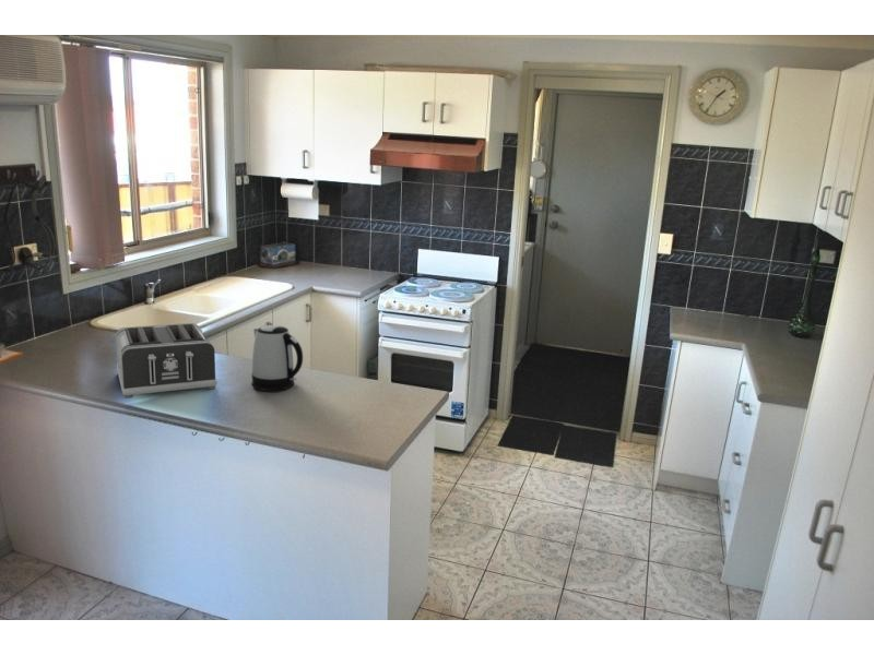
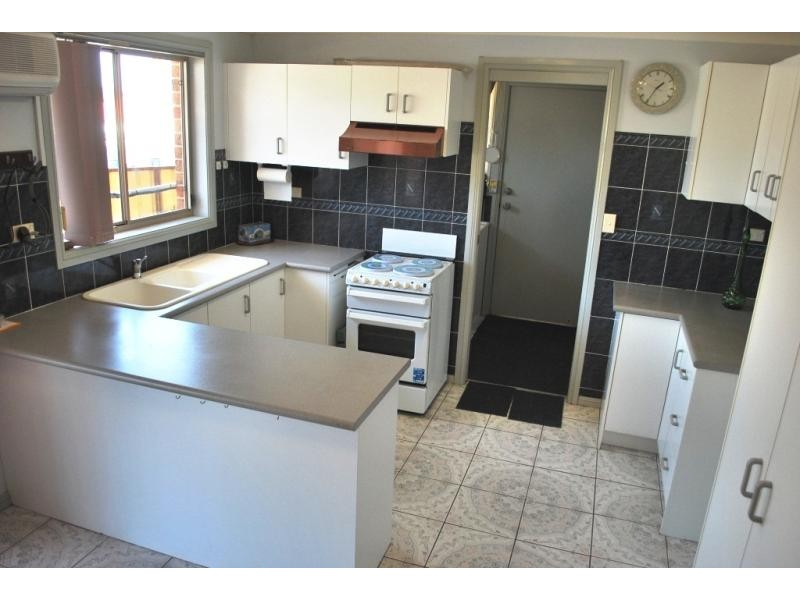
- kettle [250,324,304,392]
- toaster [115,322,217,400]
